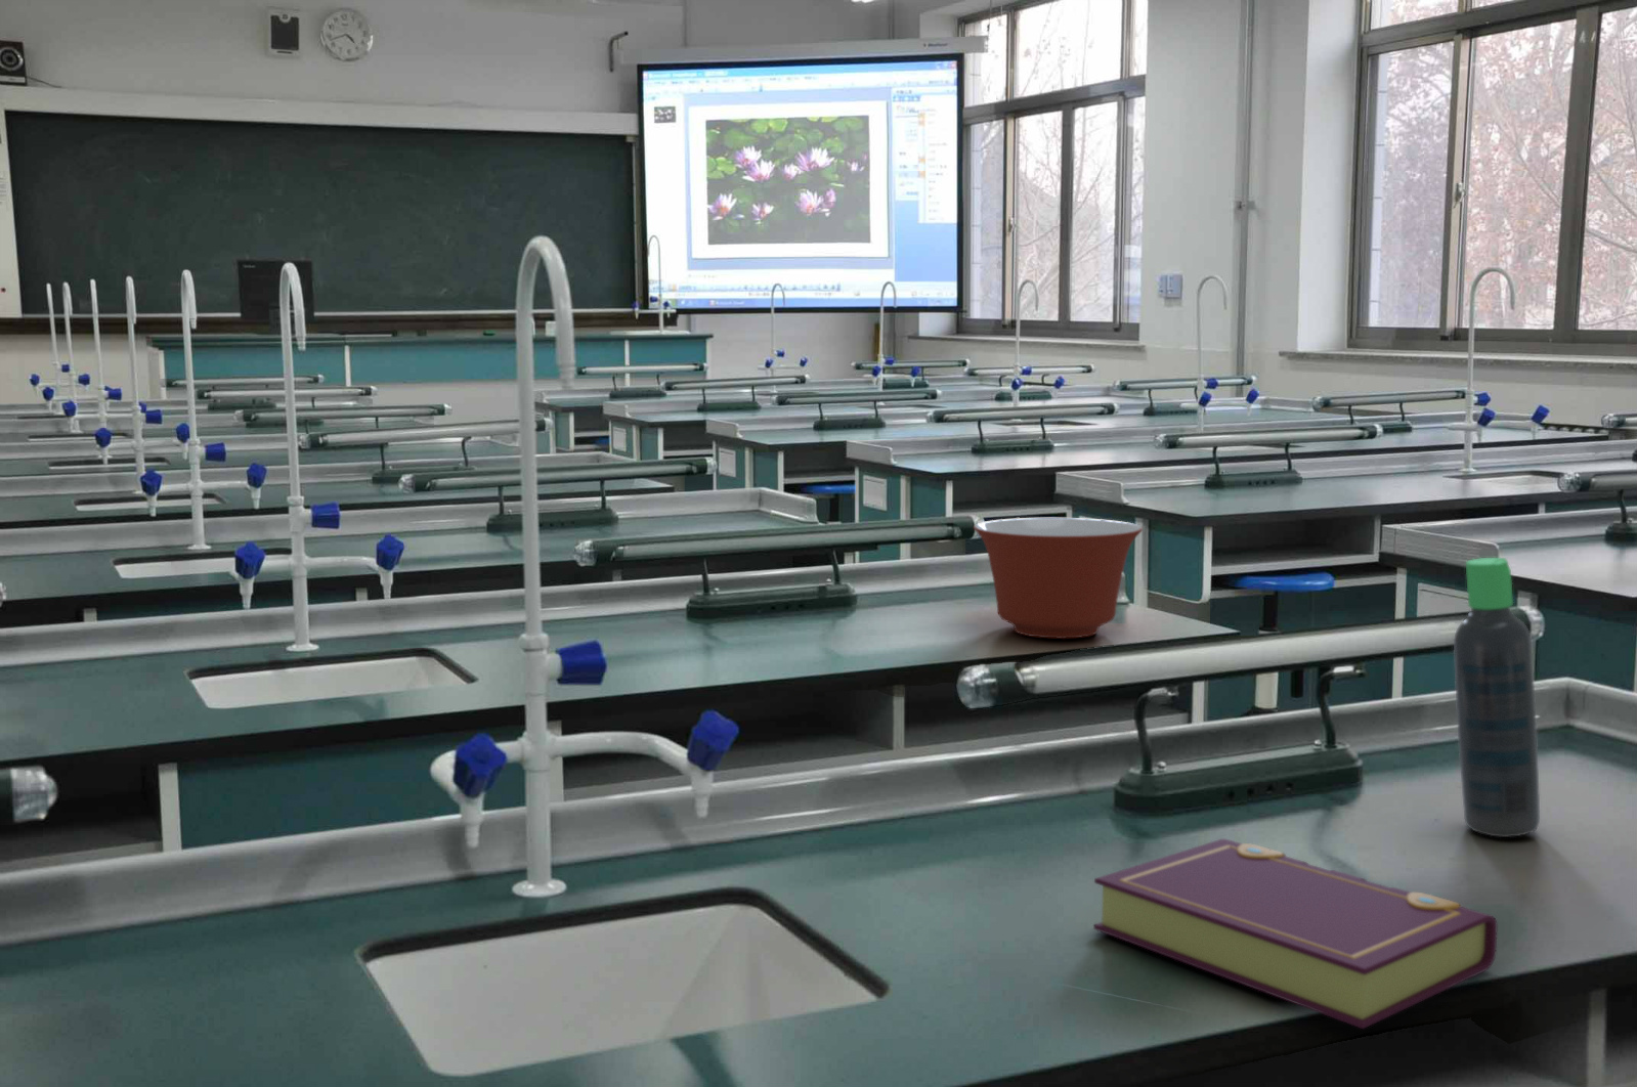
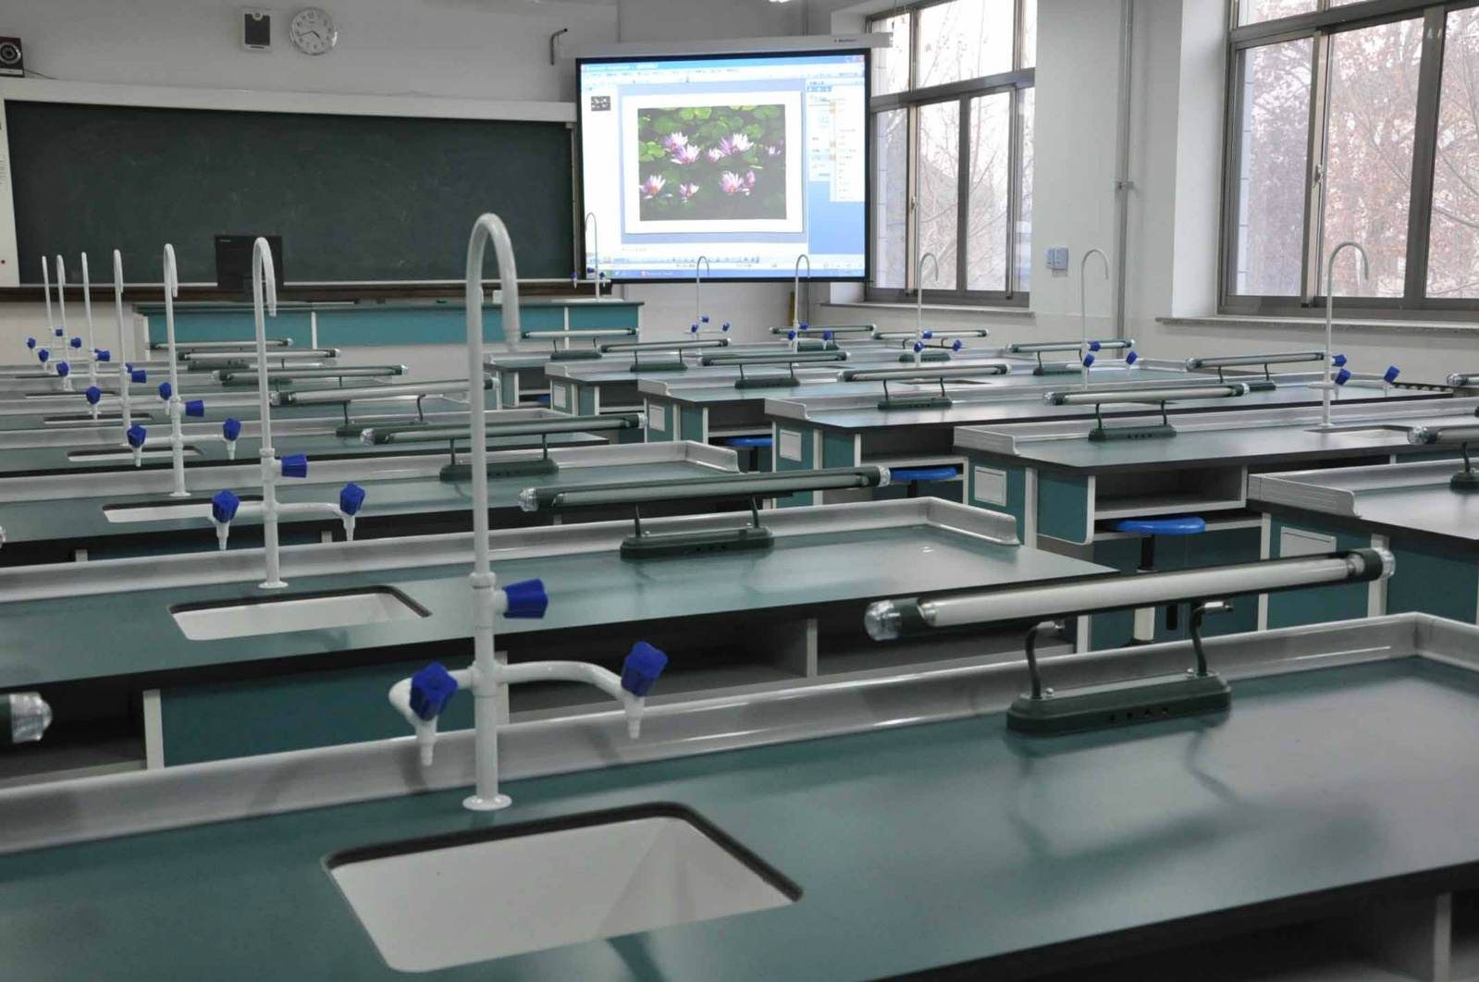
- mixing bowl [972,517,1143,639]
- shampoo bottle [1453,557,1541,838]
- book [1092,837,1499,1030]
